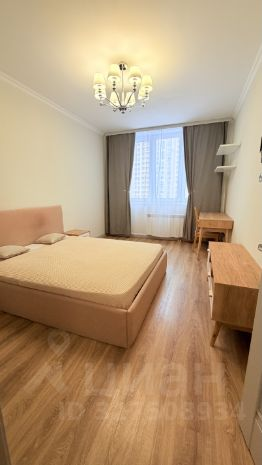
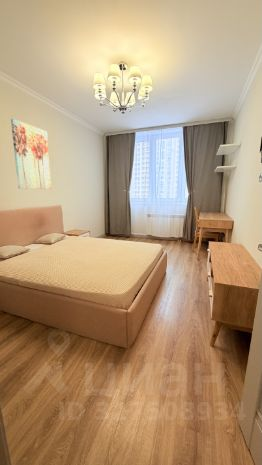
+ wall art [10,118,52,190]
